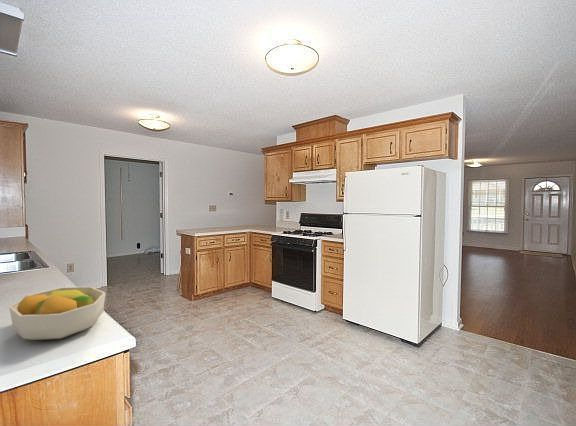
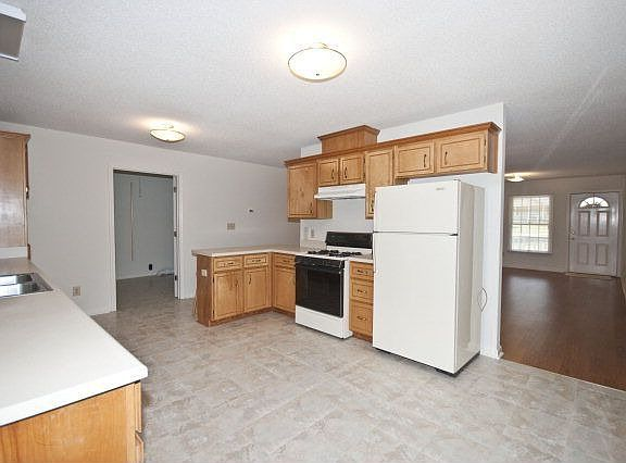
- fruit bowl [8,286,106,341]
